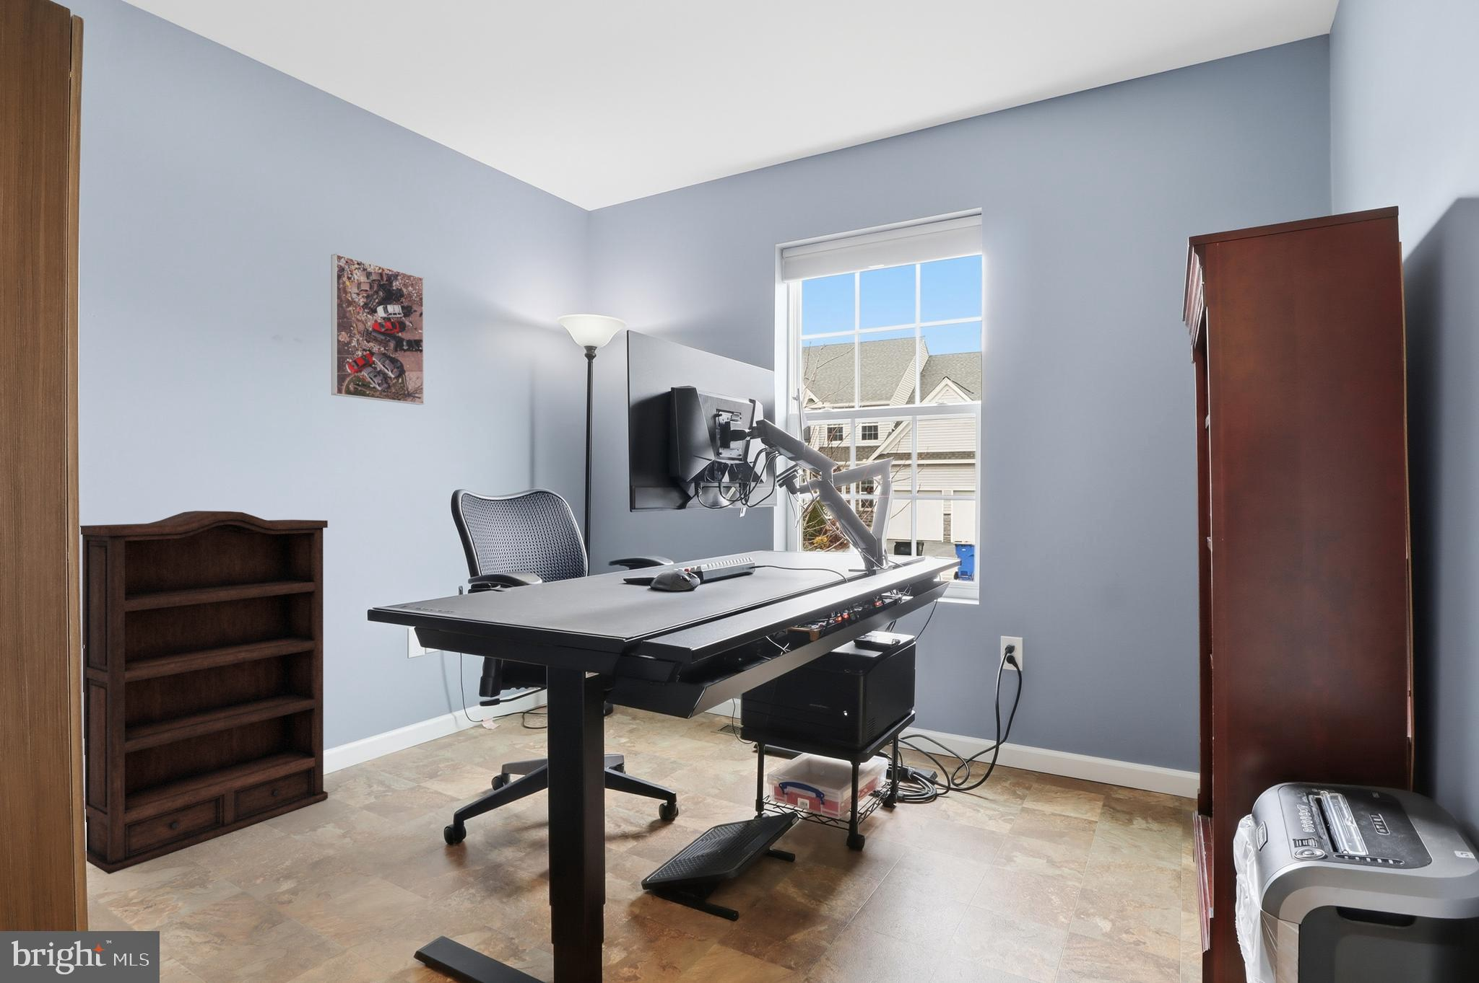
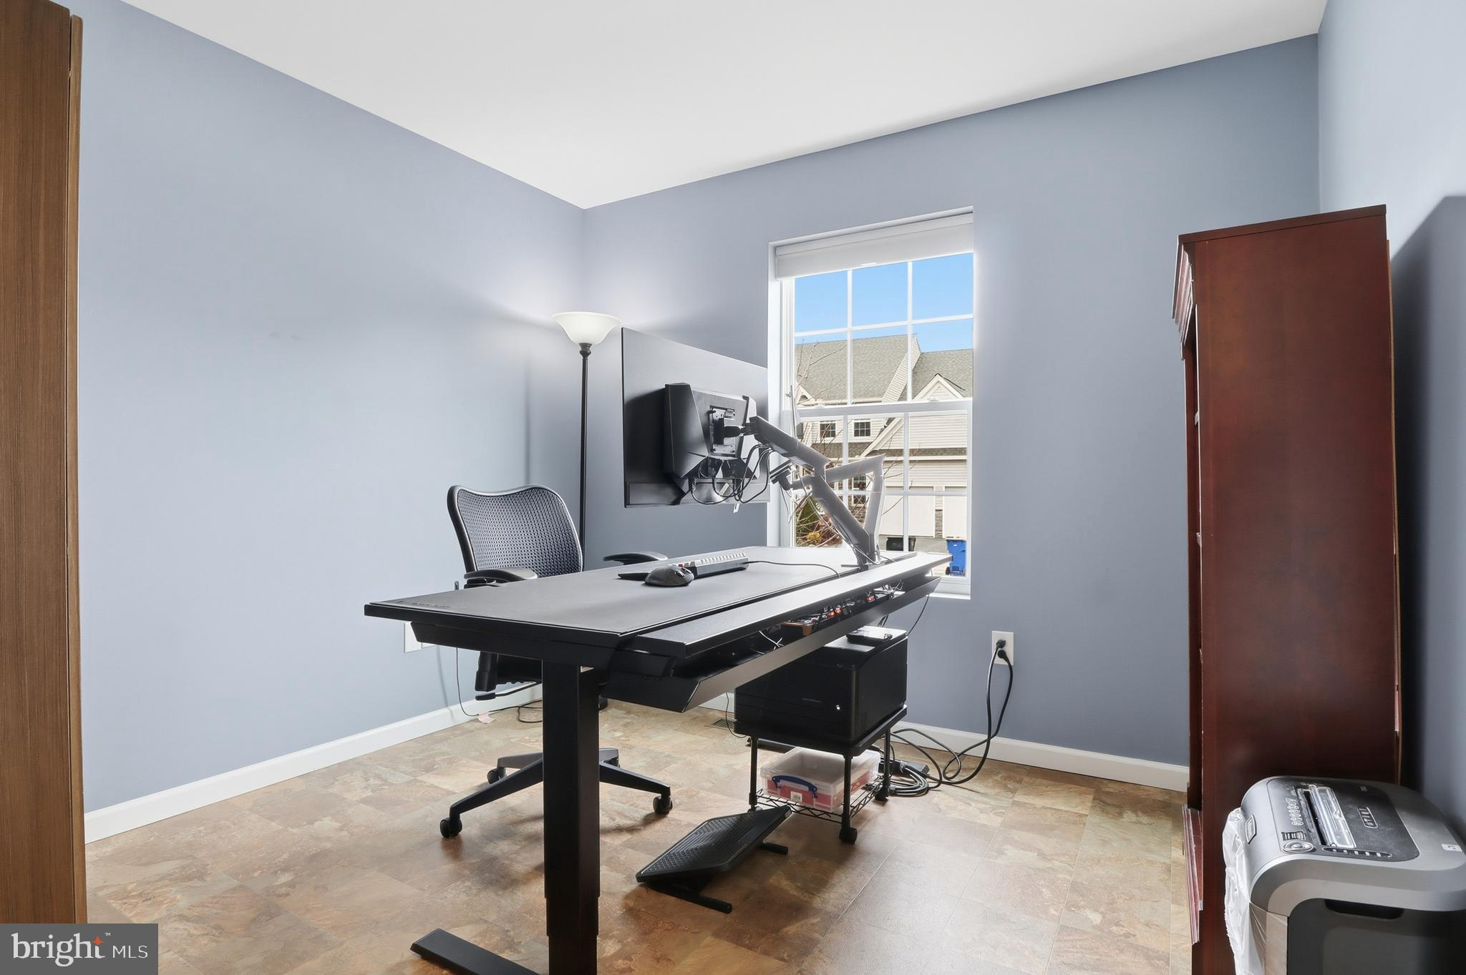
- bookshelf [80,510,328,874]
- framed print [330,253,425,405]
